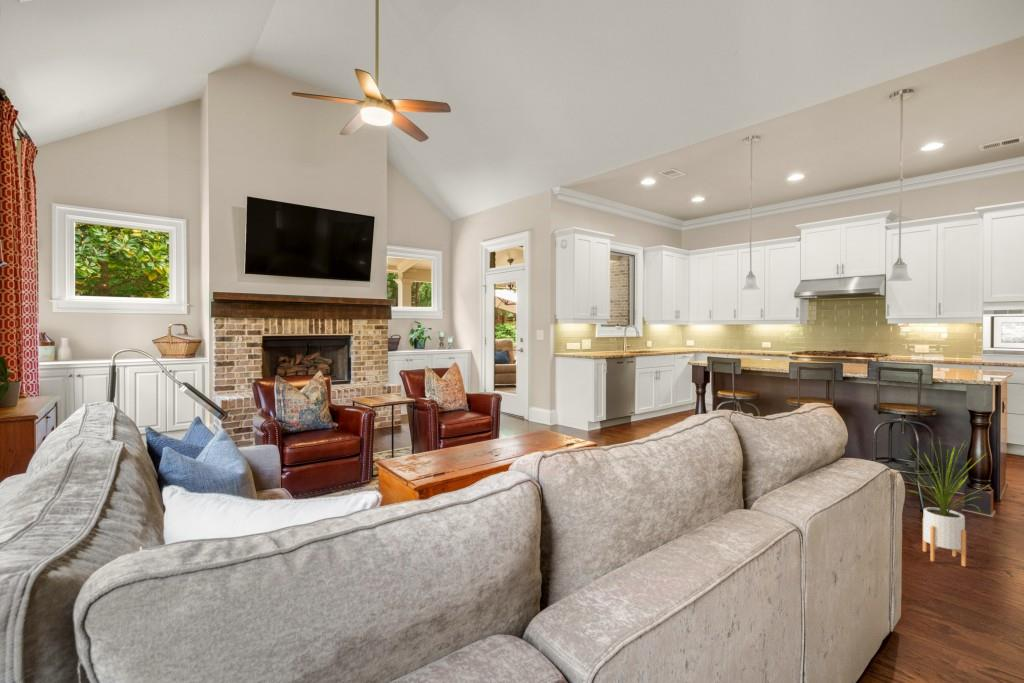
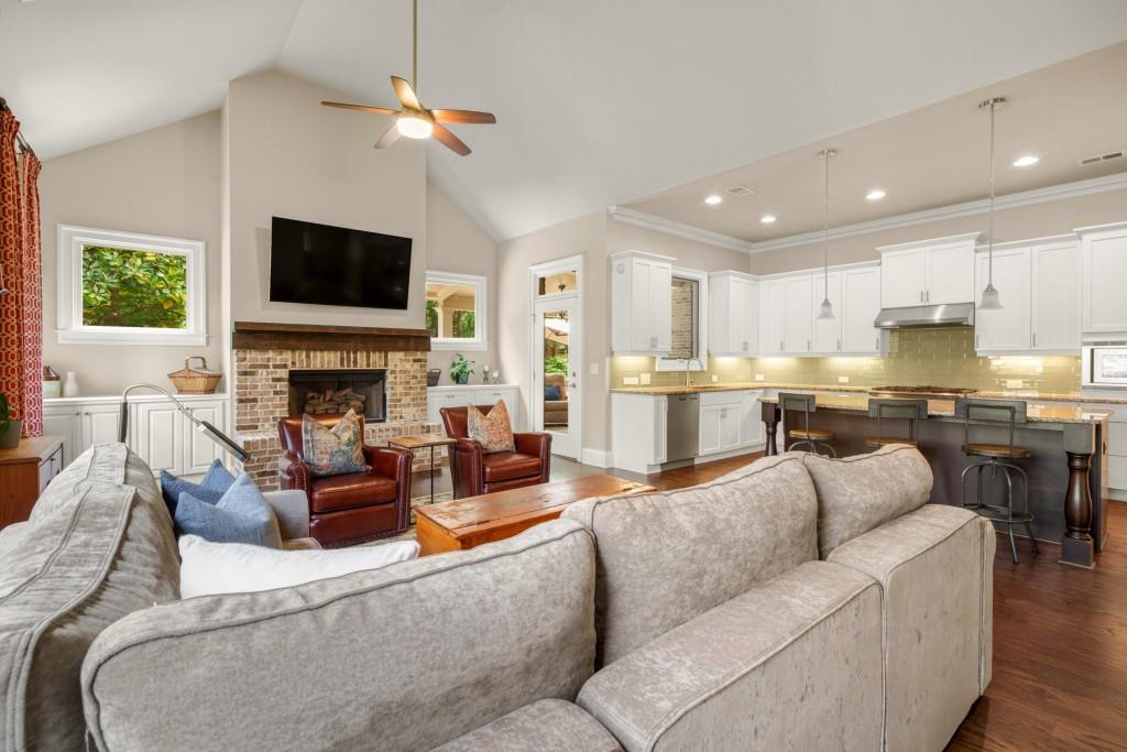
- house plant [903,438,990,568]
